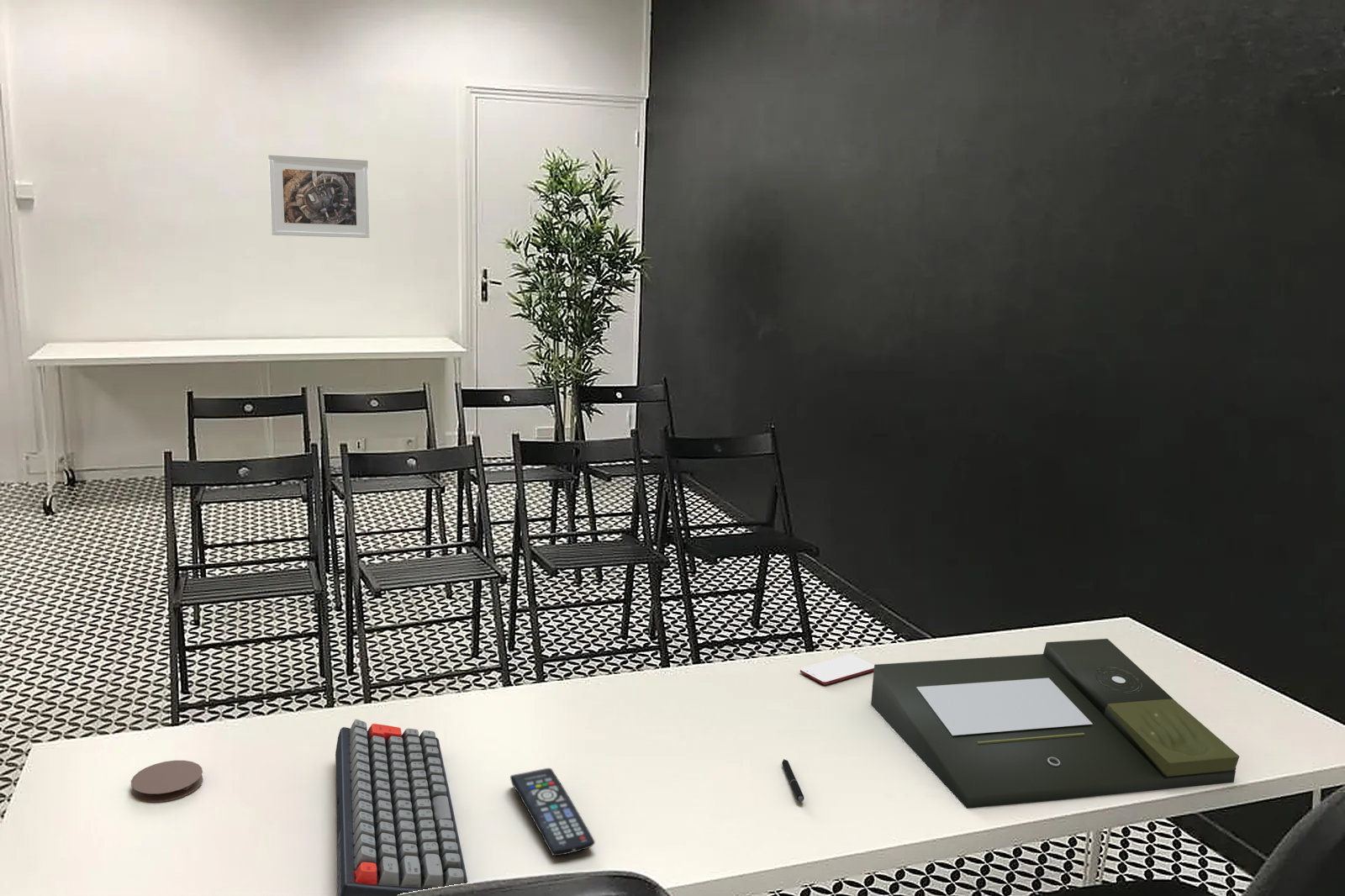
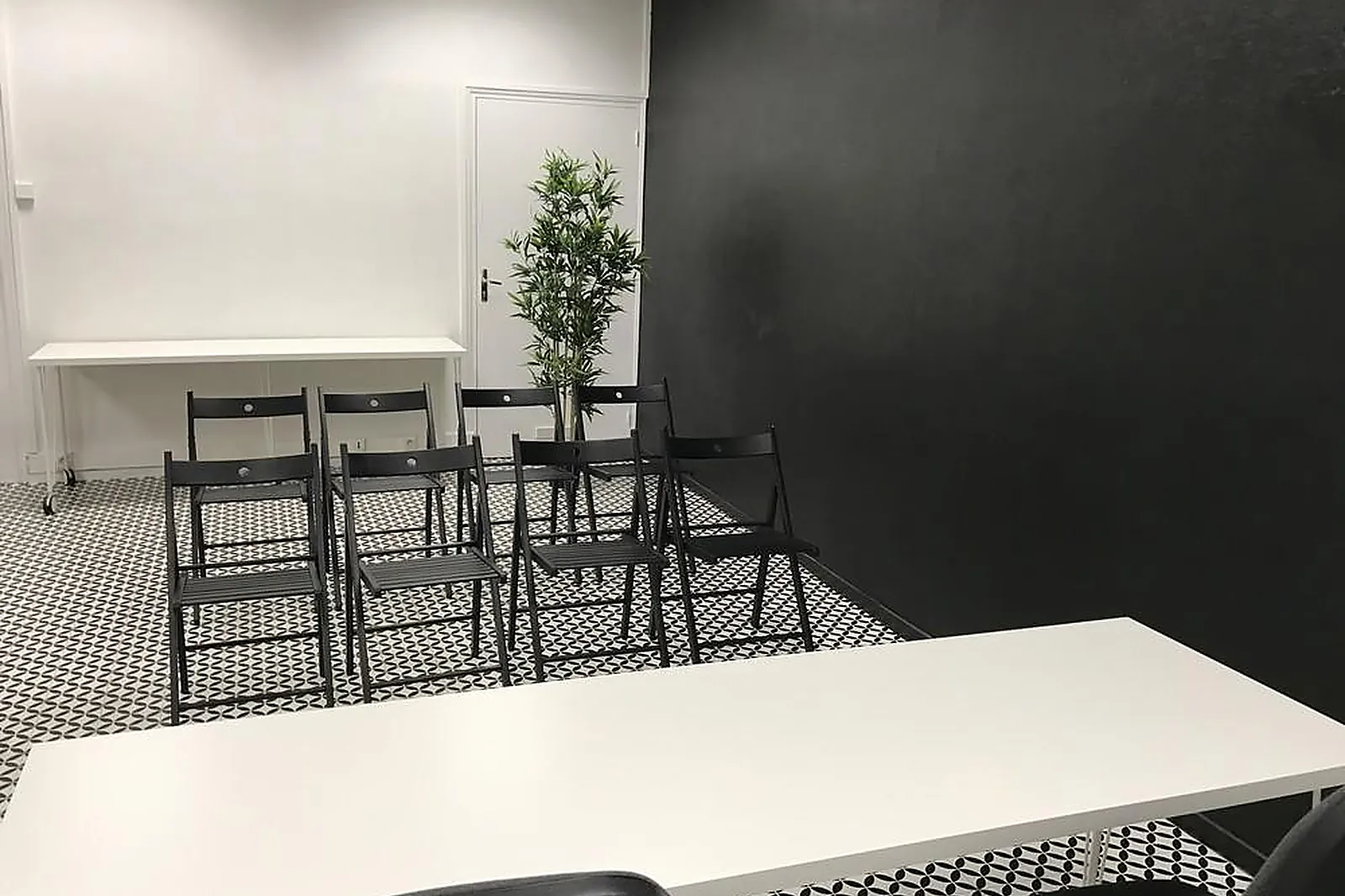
- coaster [130,760,204,803]
- keyboard [335,719,468,896]
- remote control [509,767,596,856]
- pen [781,758,805,803]
- document tray [870,638,1240,809]
- smartphone [799,654,874,686]
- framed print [267,155,370,239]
